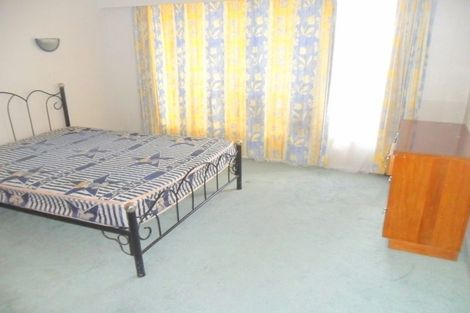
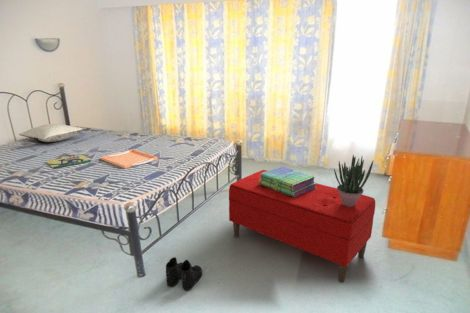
+ potted plant [333,154,374,207]
+ pillow [18,123,83,143]
+ bench [228,169,376,283]
+ stack of books [259,165,317,197]
+ boots [165,256,203,291]
+ home sign [46,152,92,170]
+ serving tray [100,148,159,169]
